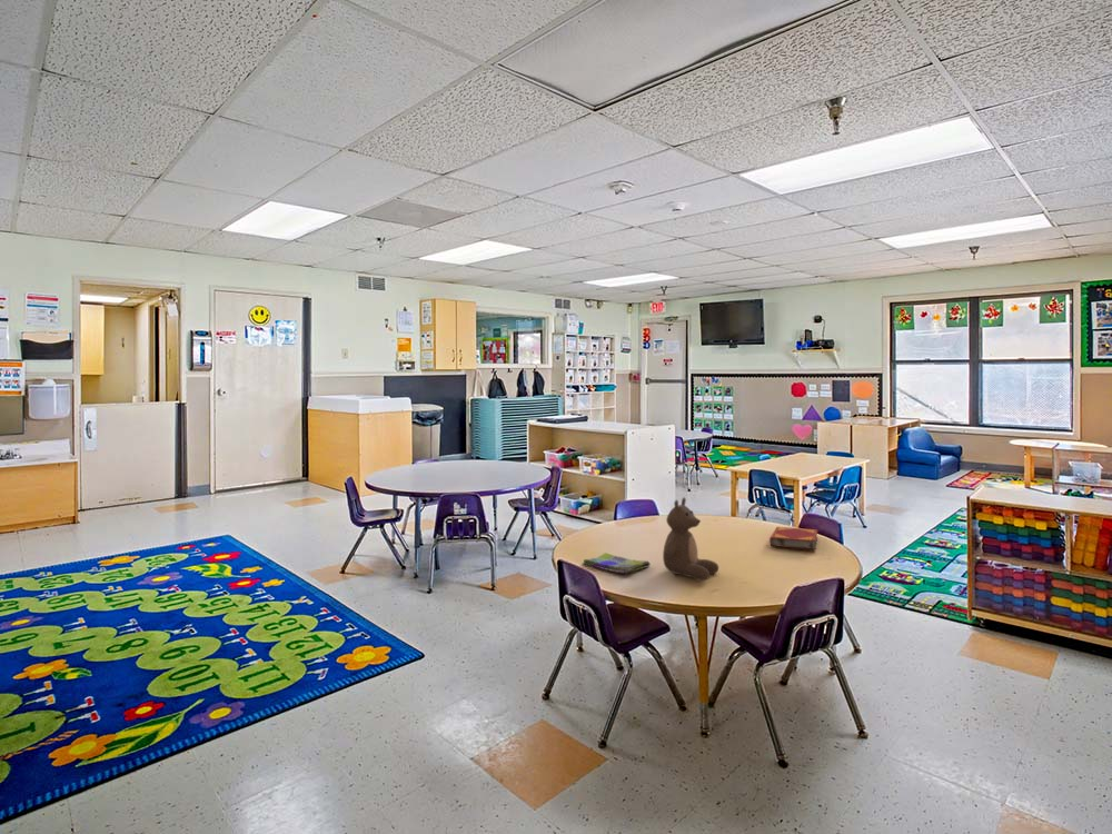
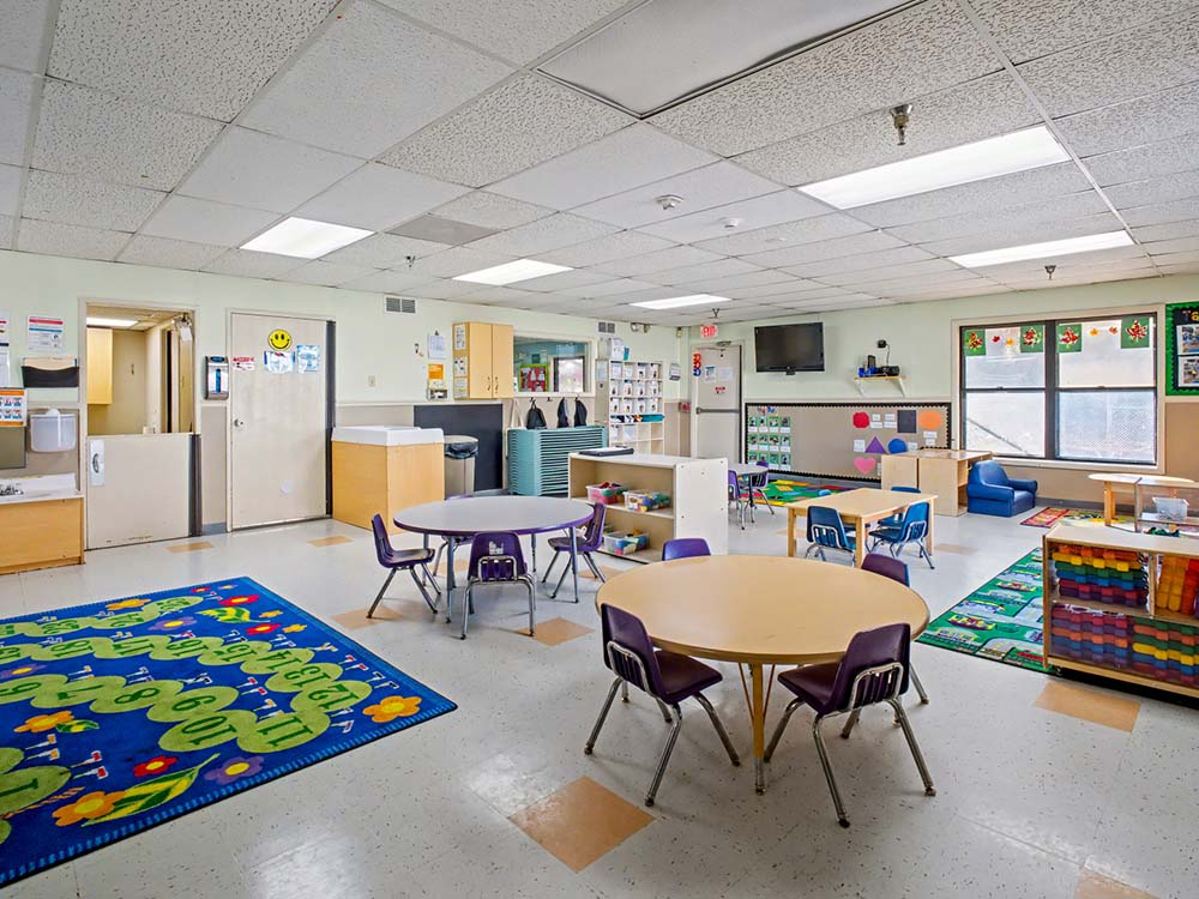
- hardback book [768,526,818,550]
- teddy bear [662,496,719,582]
- dish towel [582,552,651,575]
